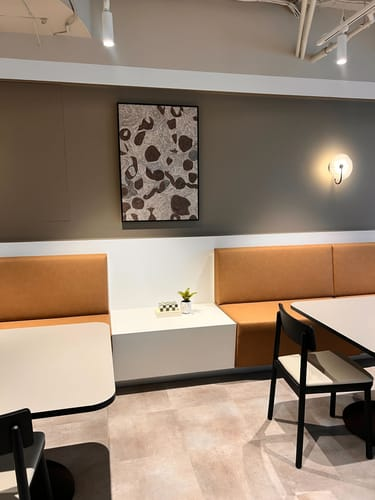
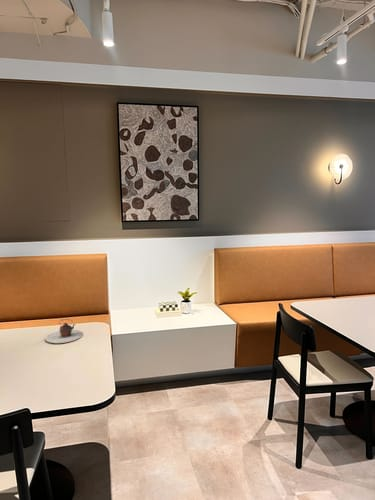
+ teapot [44,318,84,344]
